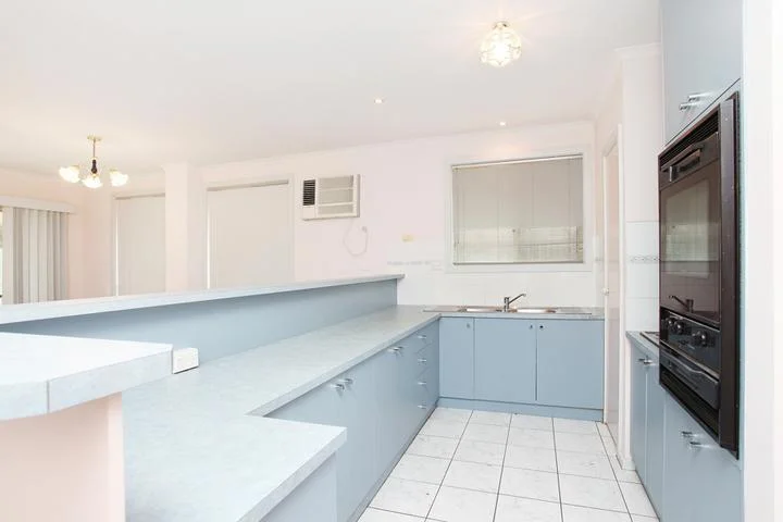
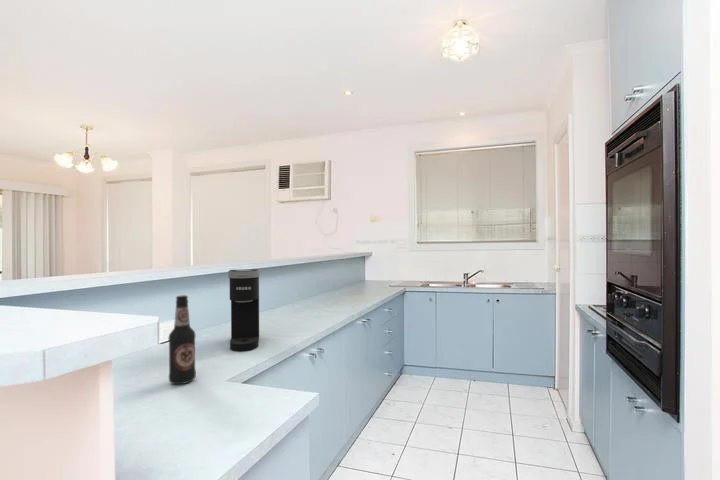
+ bottle [168,294,197,385]
+ coffee maker [227,268,261,352]
